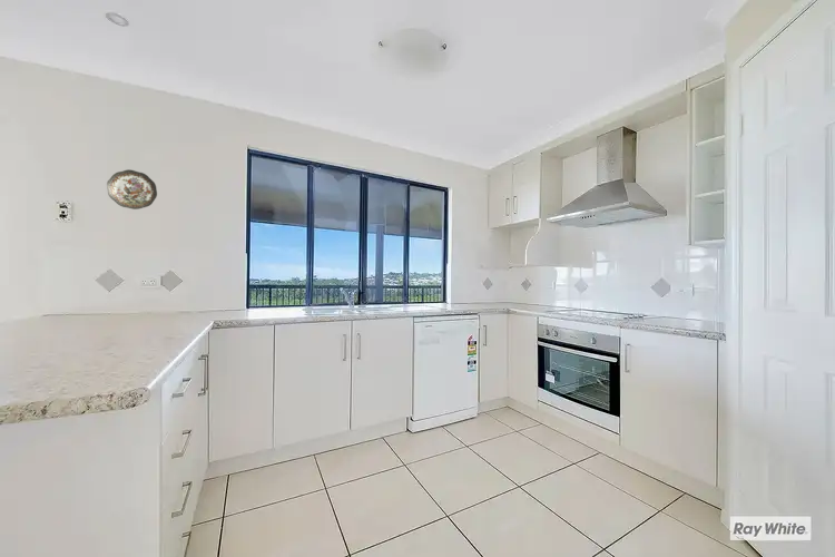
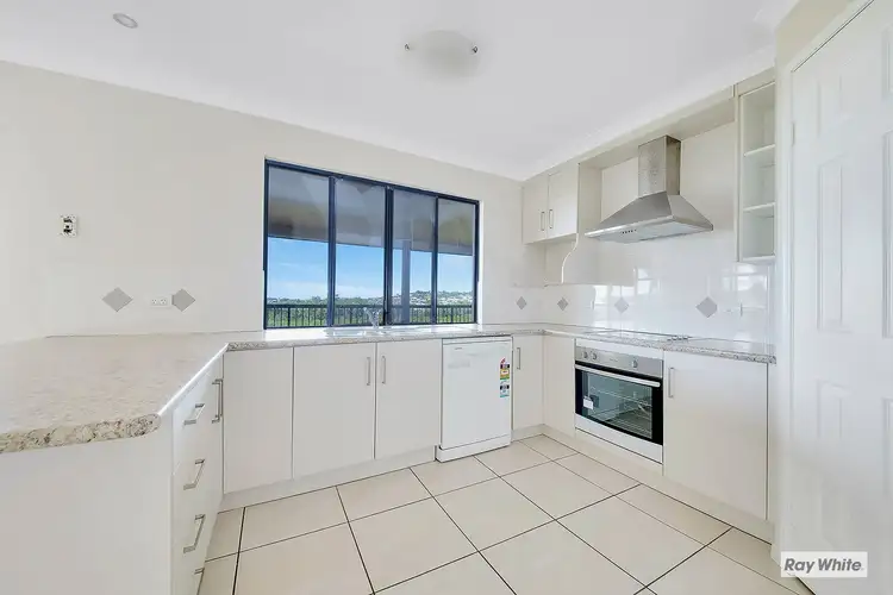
- decorative plate [106,168,158,211]
